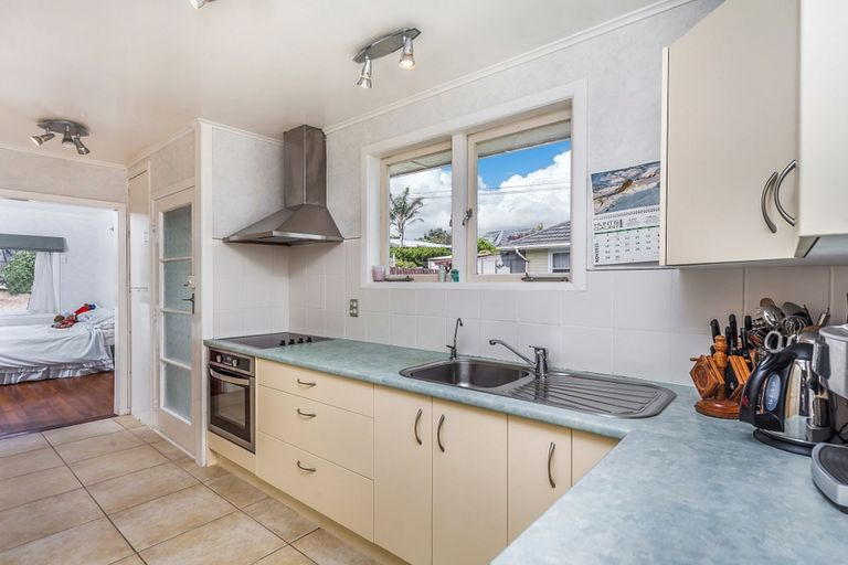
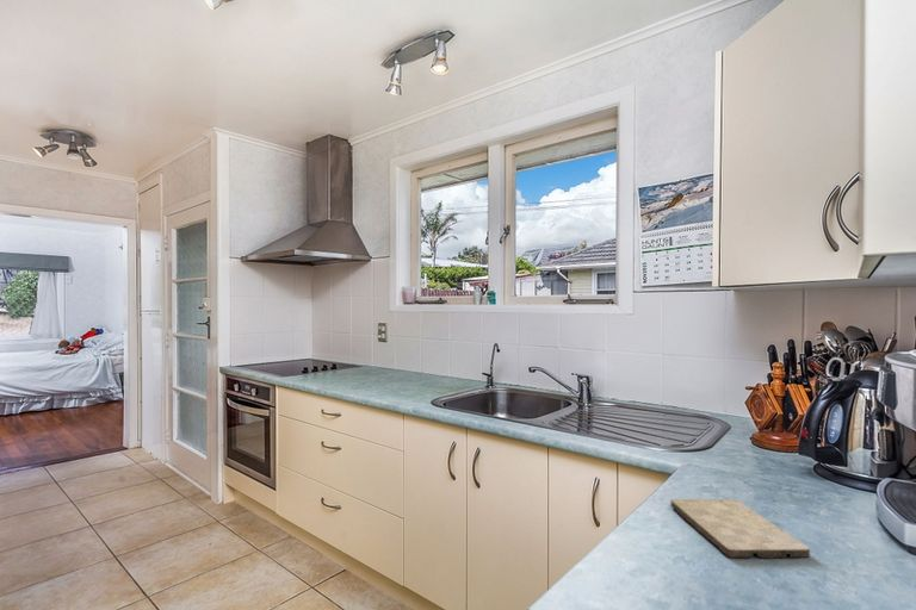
+ cutting board [669,498,811,560]
